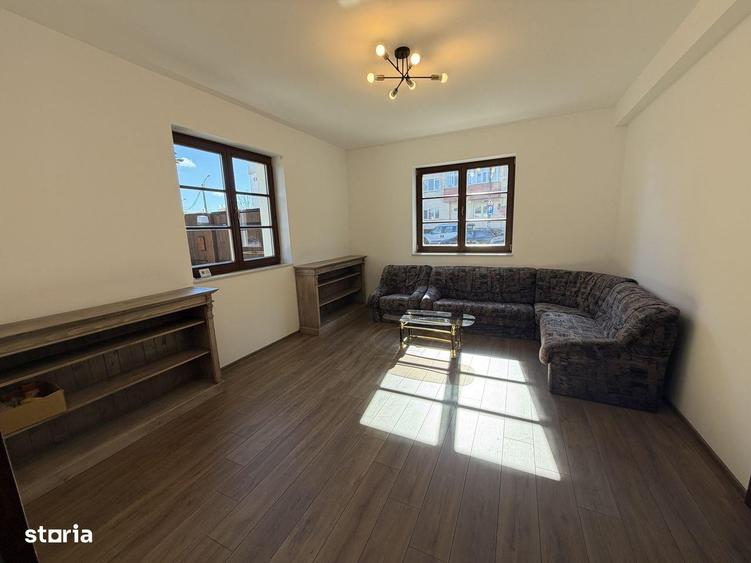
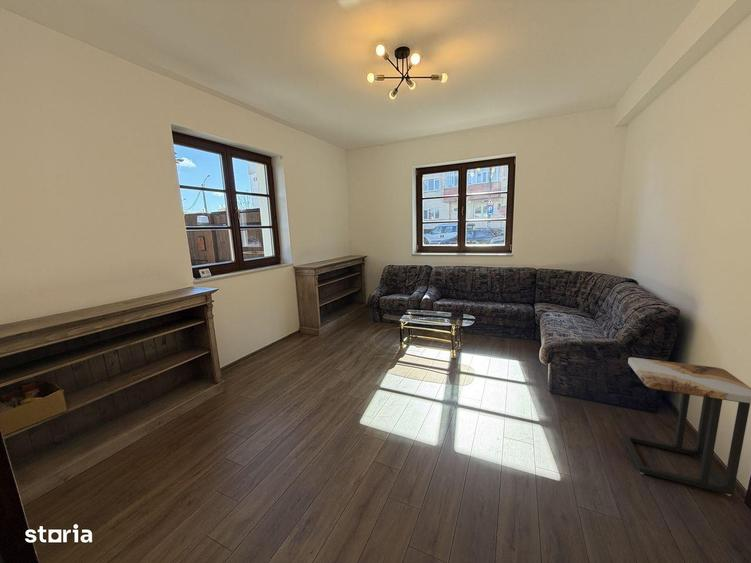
+ side table [622,356,751,496]
